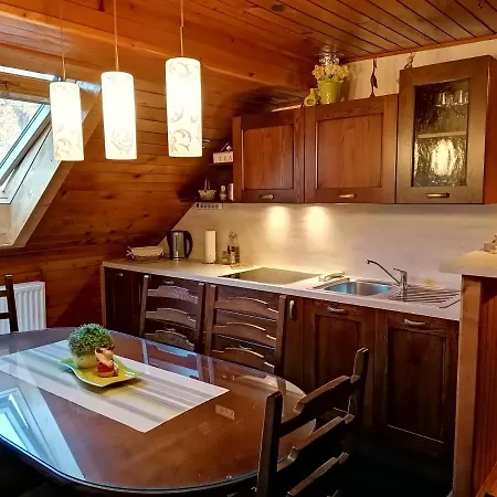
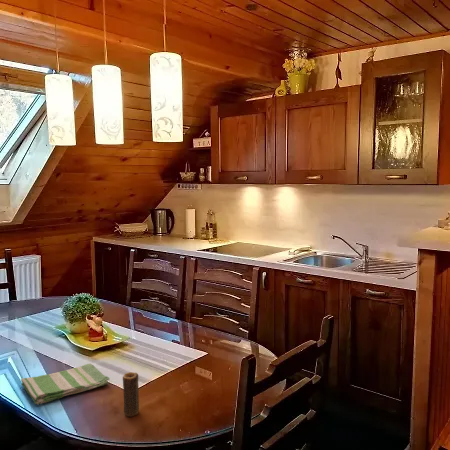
+ candle [122,371,140,417]
+ dish towel [20,363,110,405]
